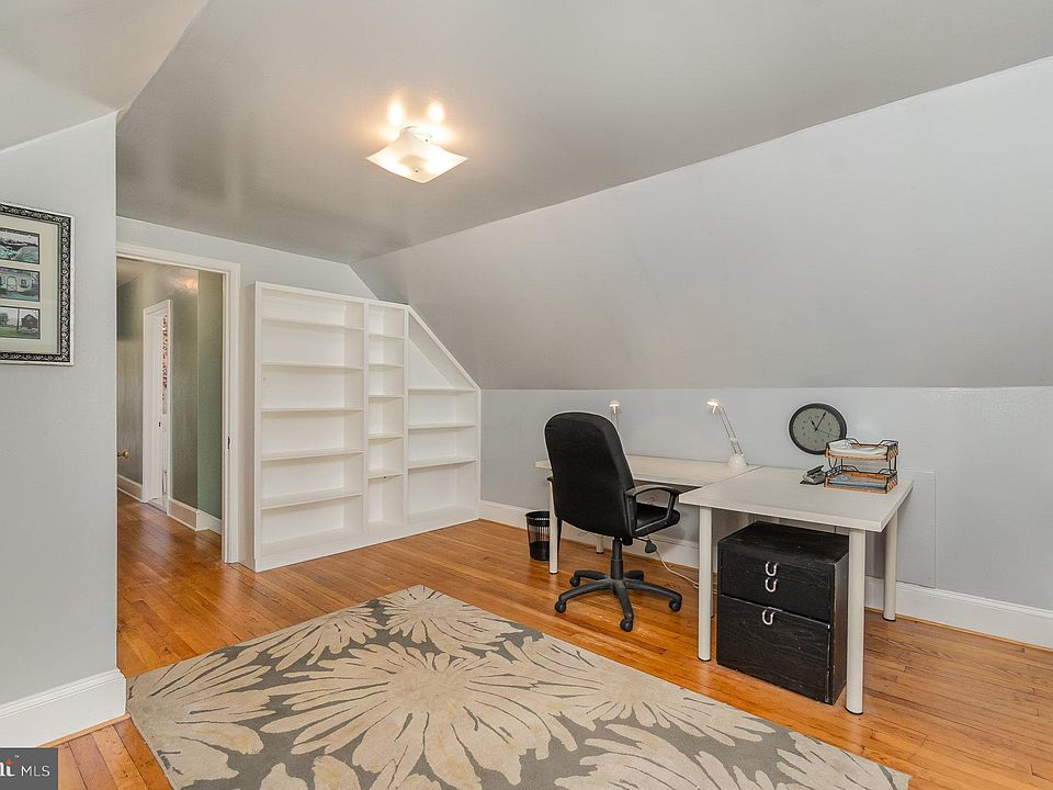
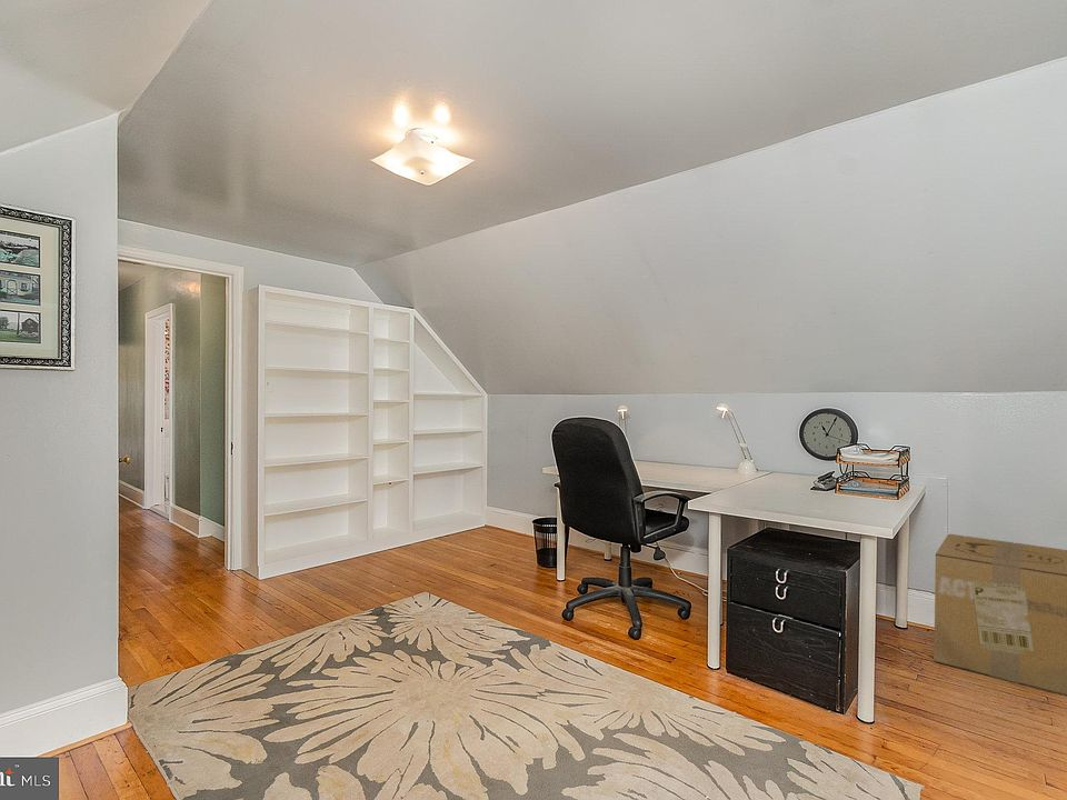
+ cardboard box [933,533,1067,697]
